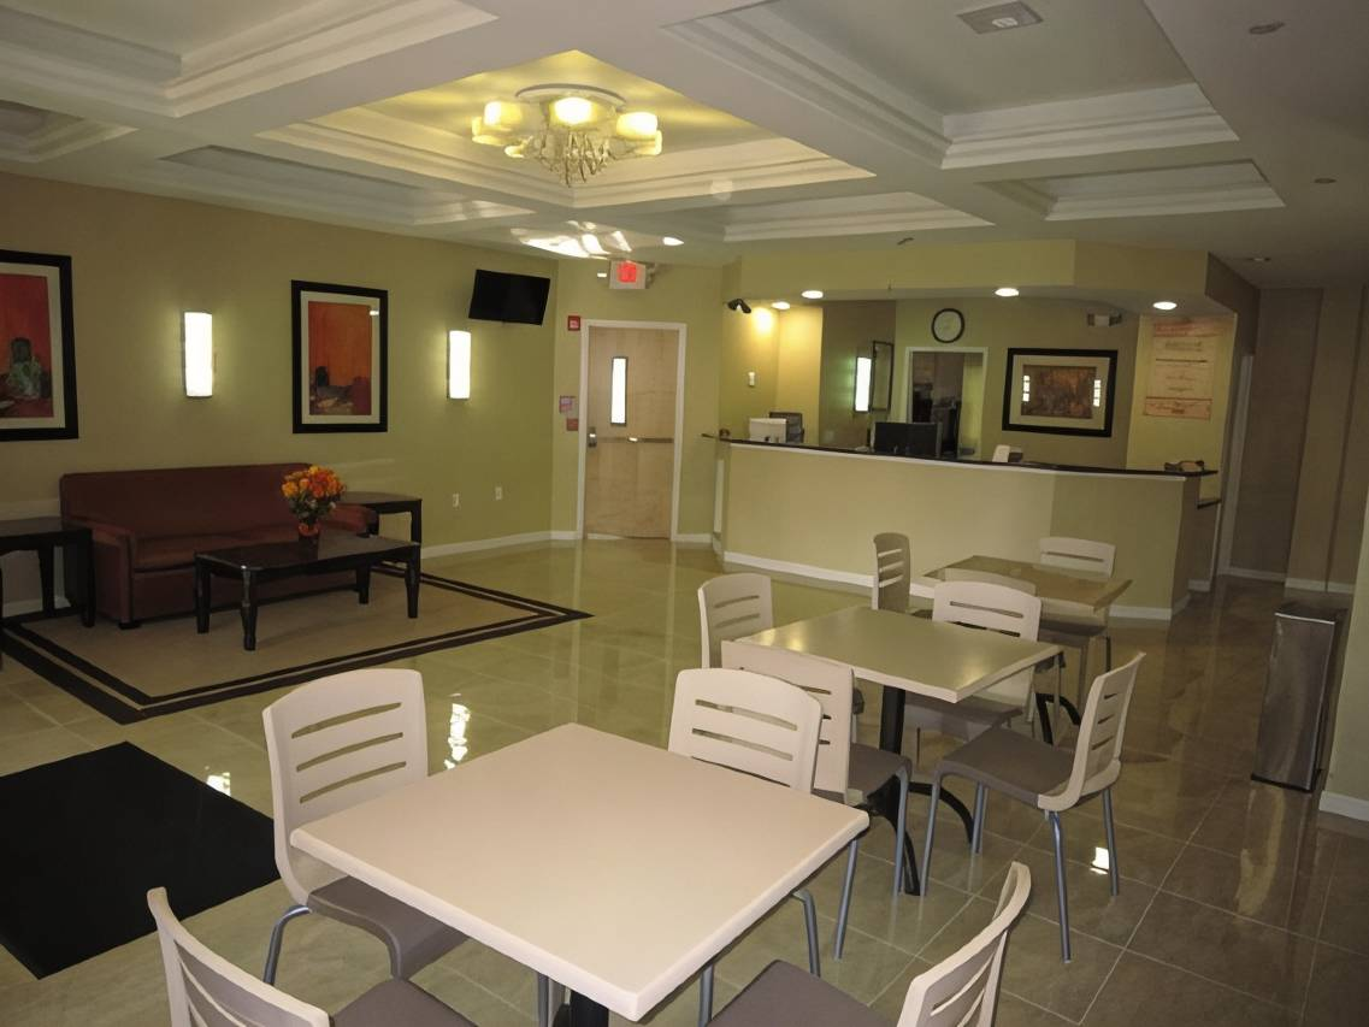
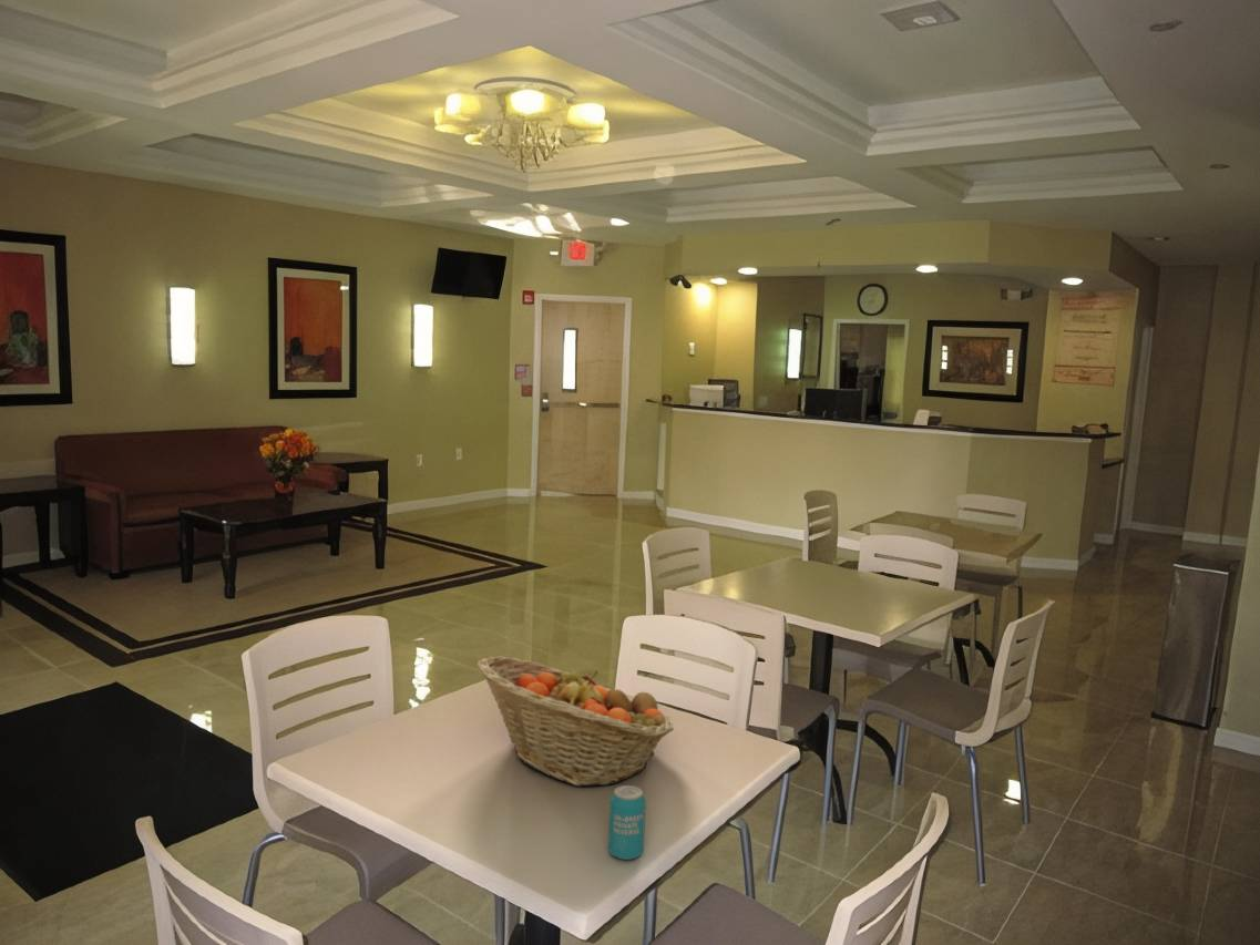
+ fruit basket [477,656,675,788]
+ beverage can [607,784,647,861]
